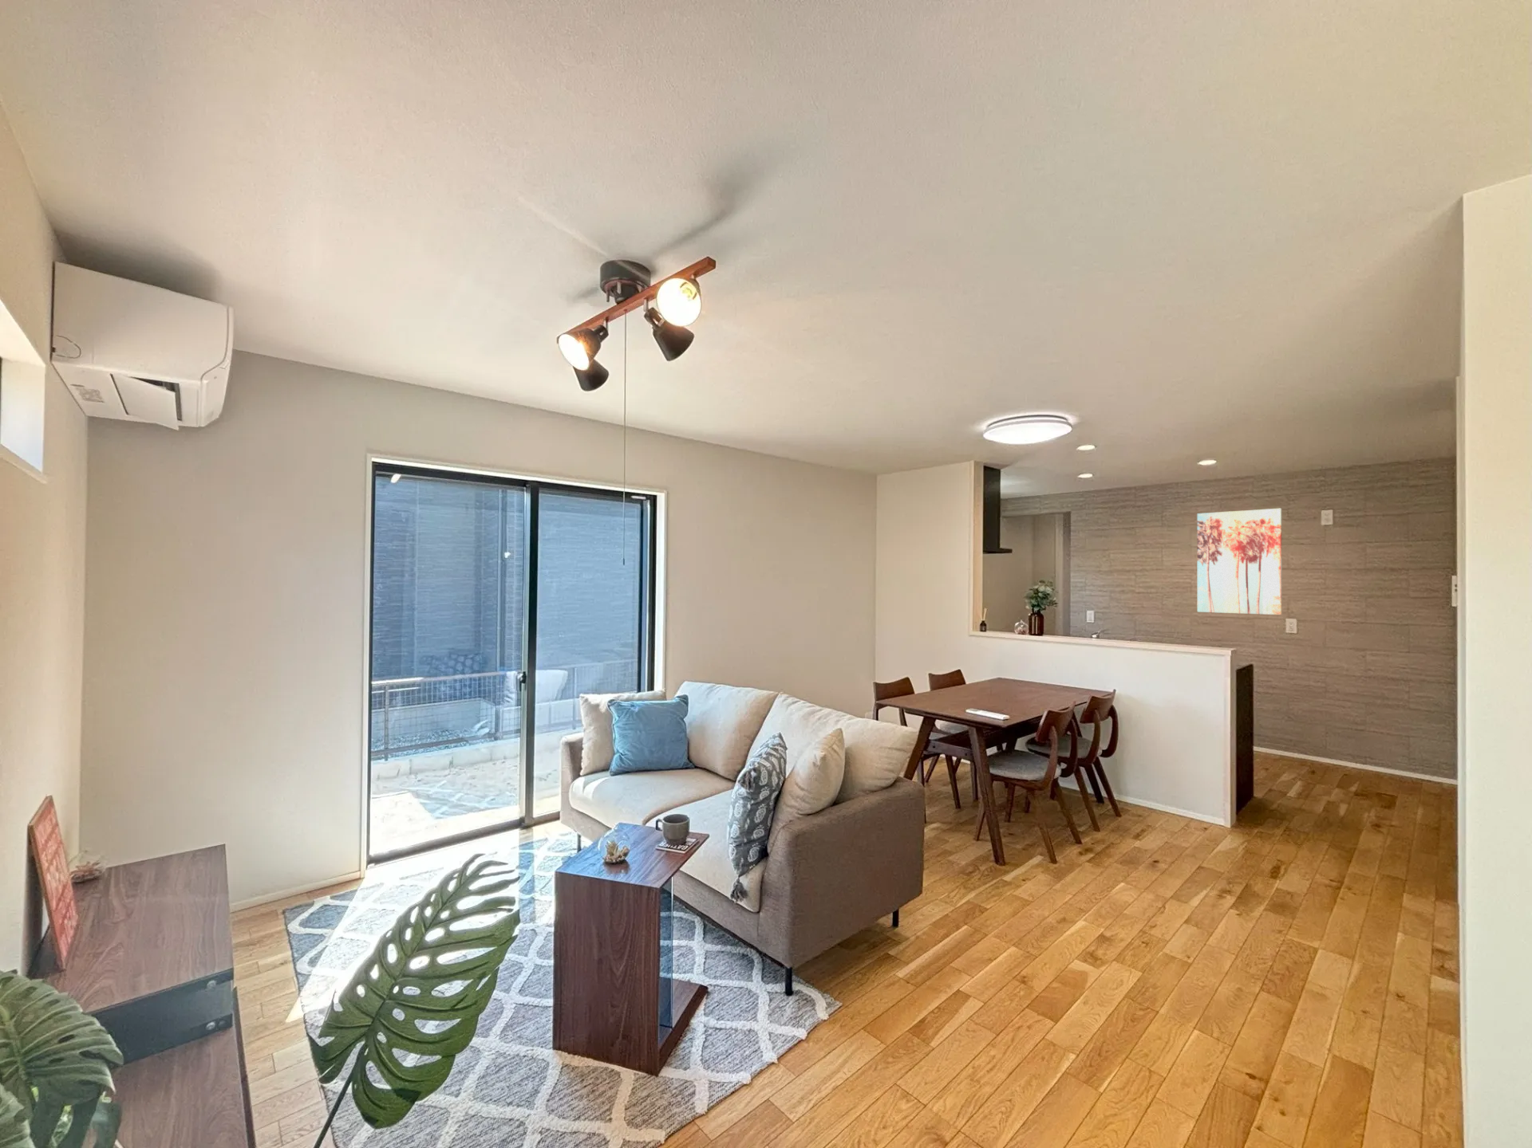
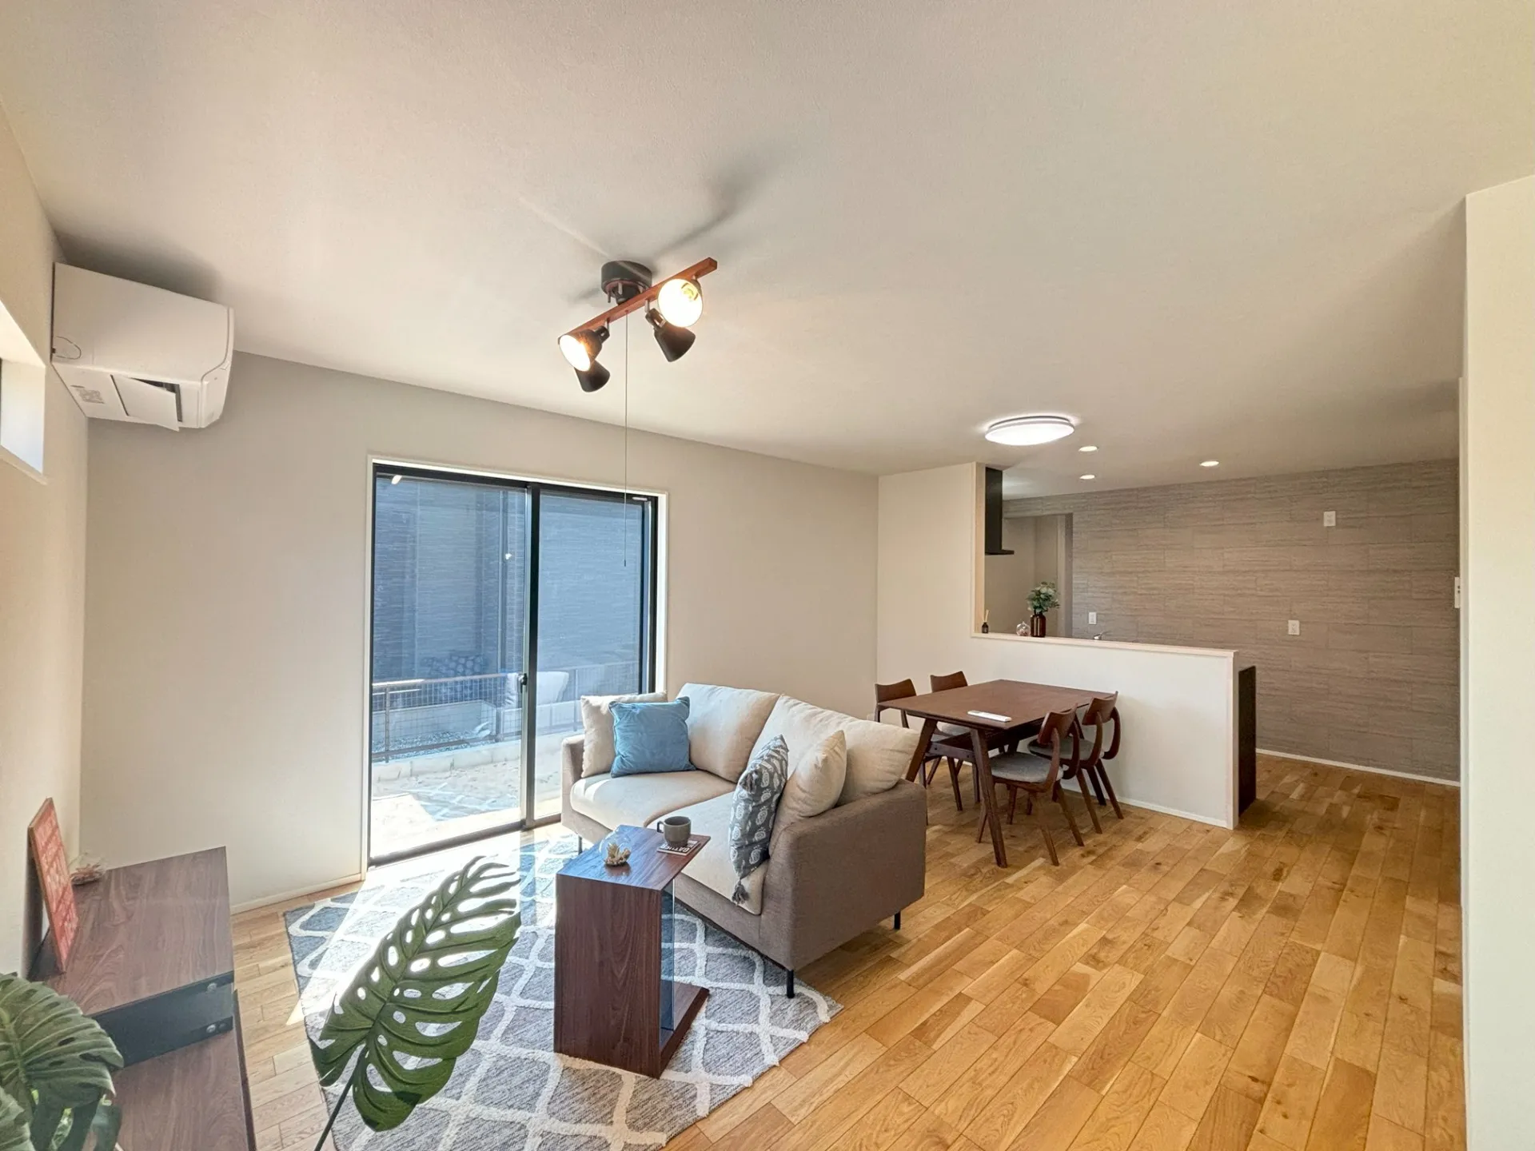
- wall art [1197,508,1284,615]
